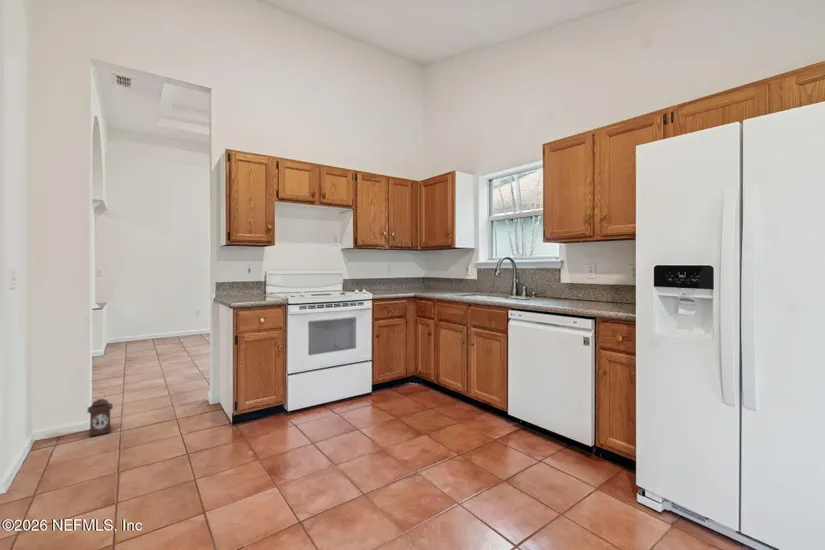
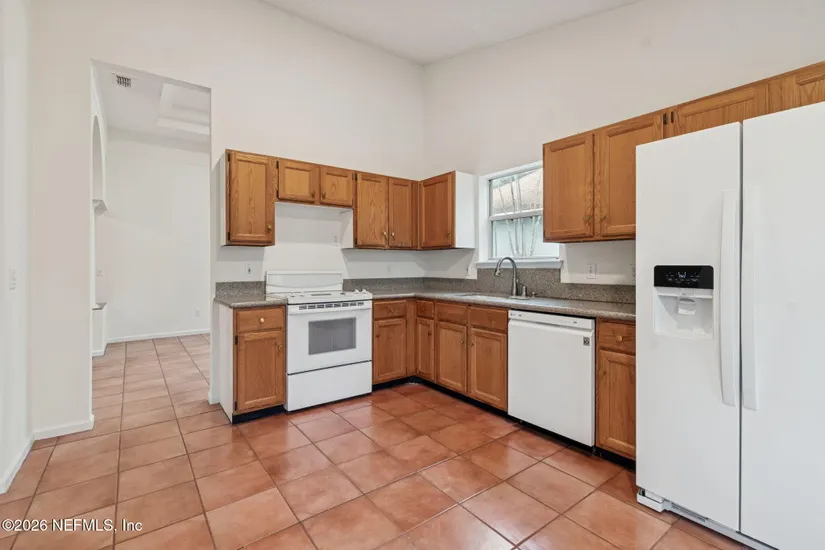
- lantern [86,391,114,437]
